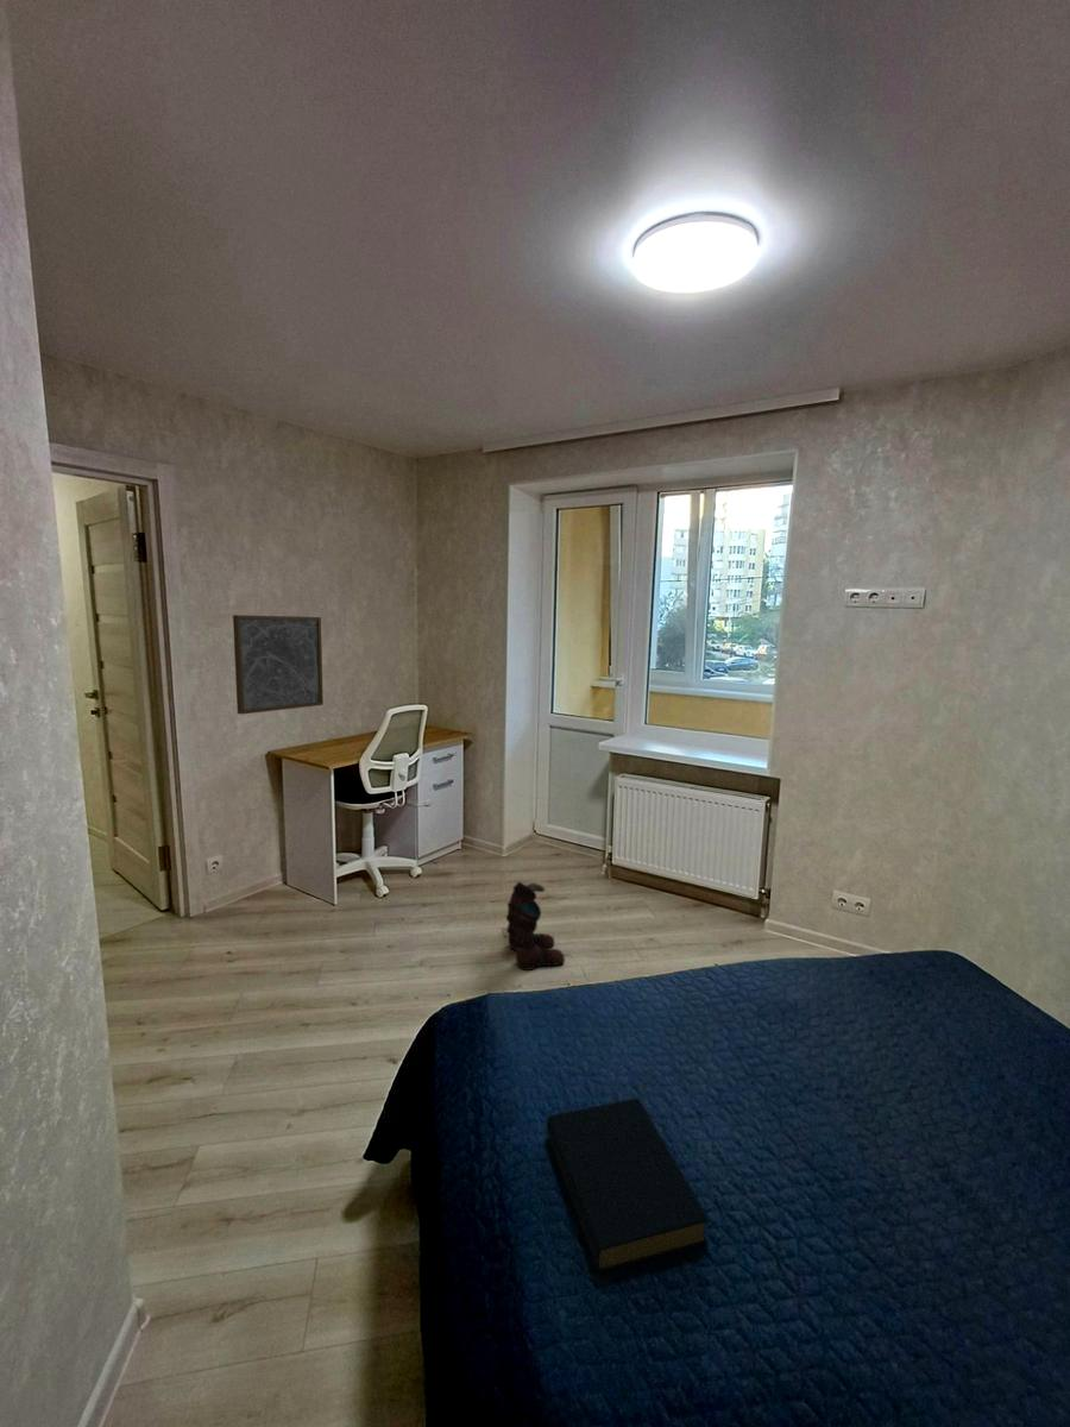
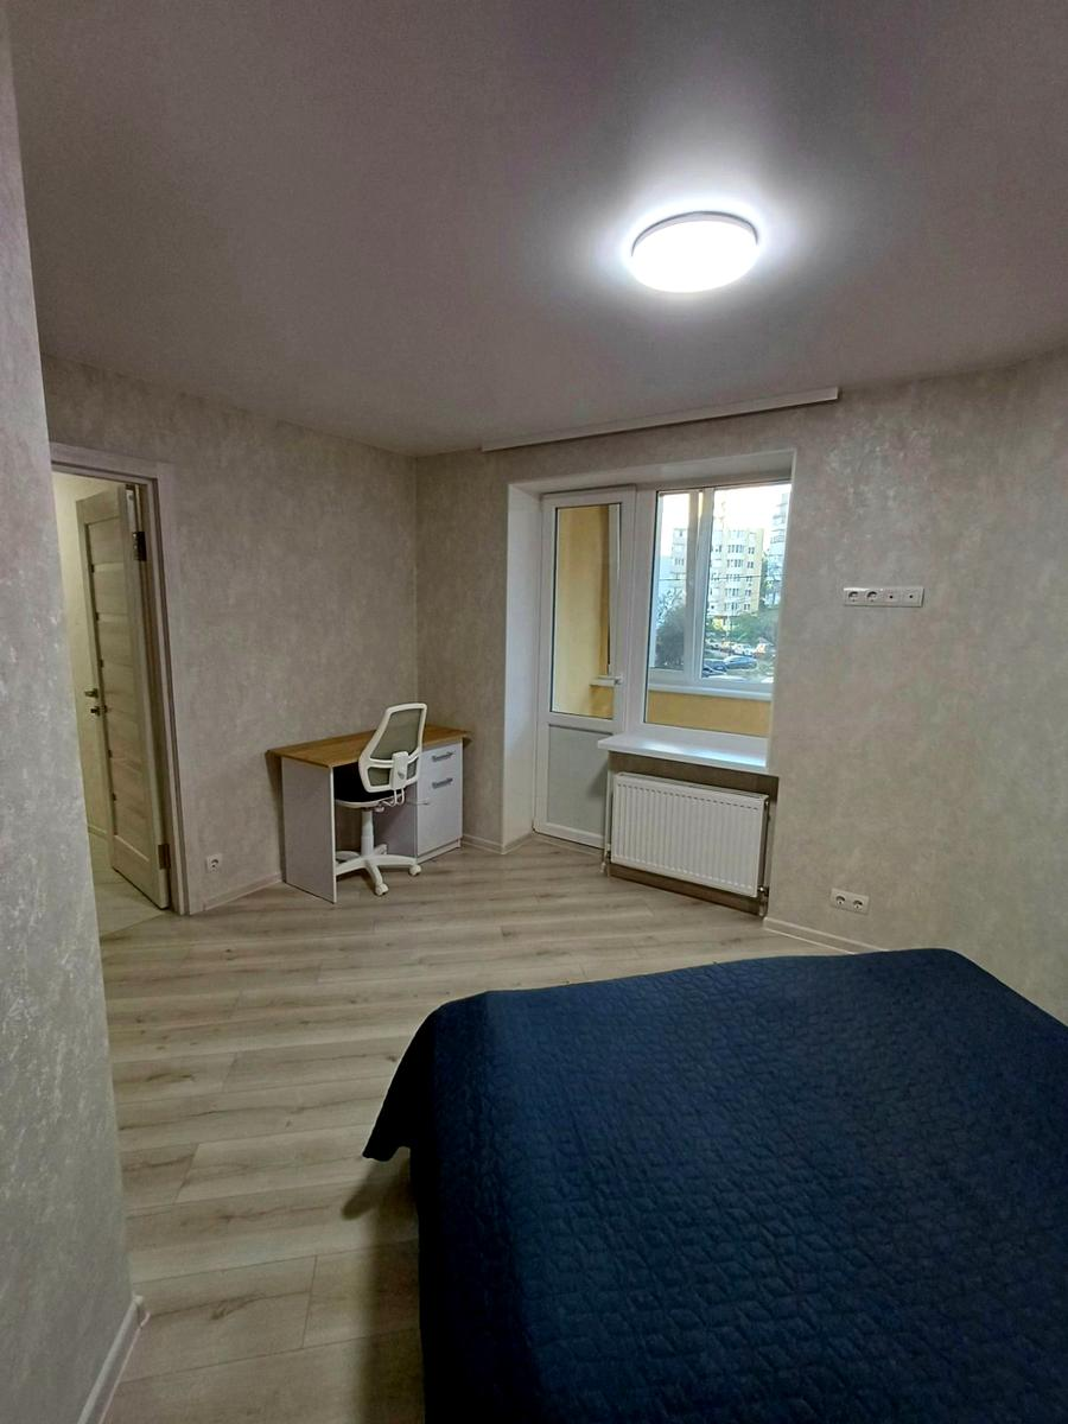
- boots [505,881,566,972]
- wall art [232,614,325,716]
- hardback book [546,1096,711,1274]
